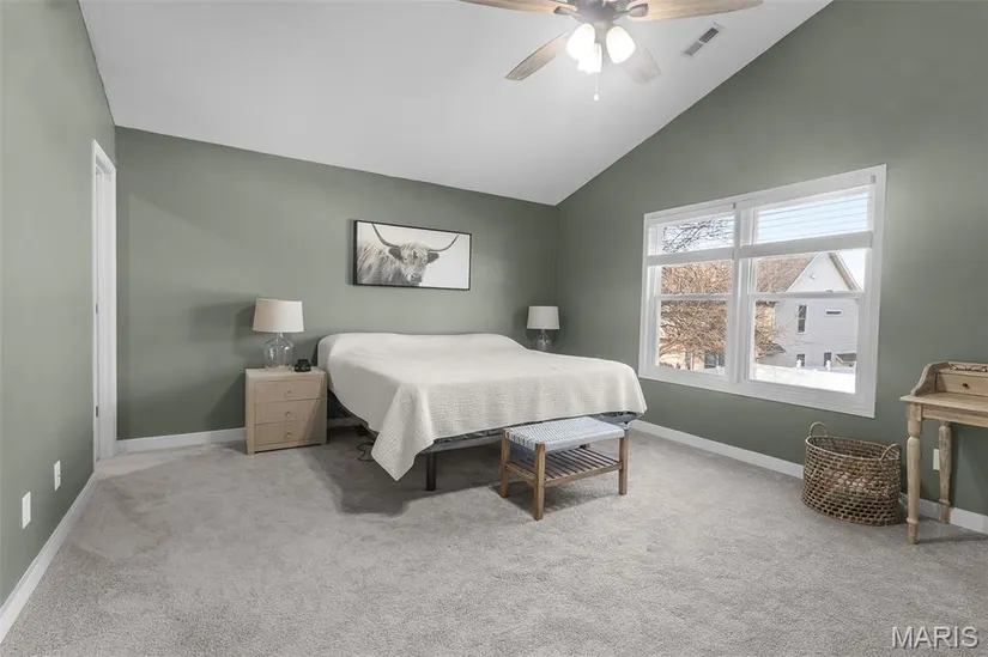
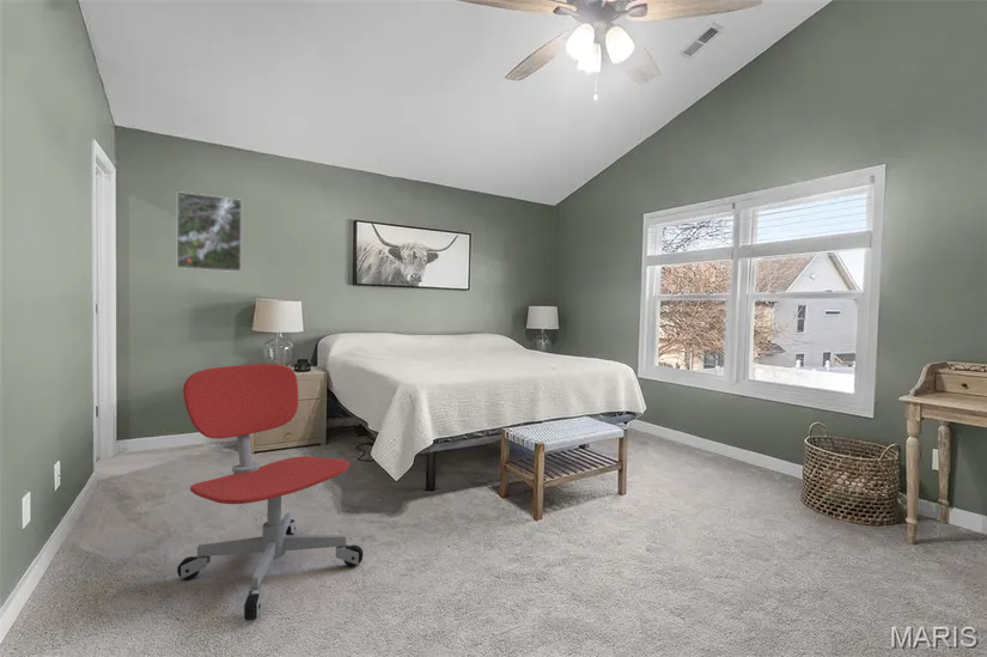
+ office chair [176,363,364,621]
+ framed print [176,190,243,273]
